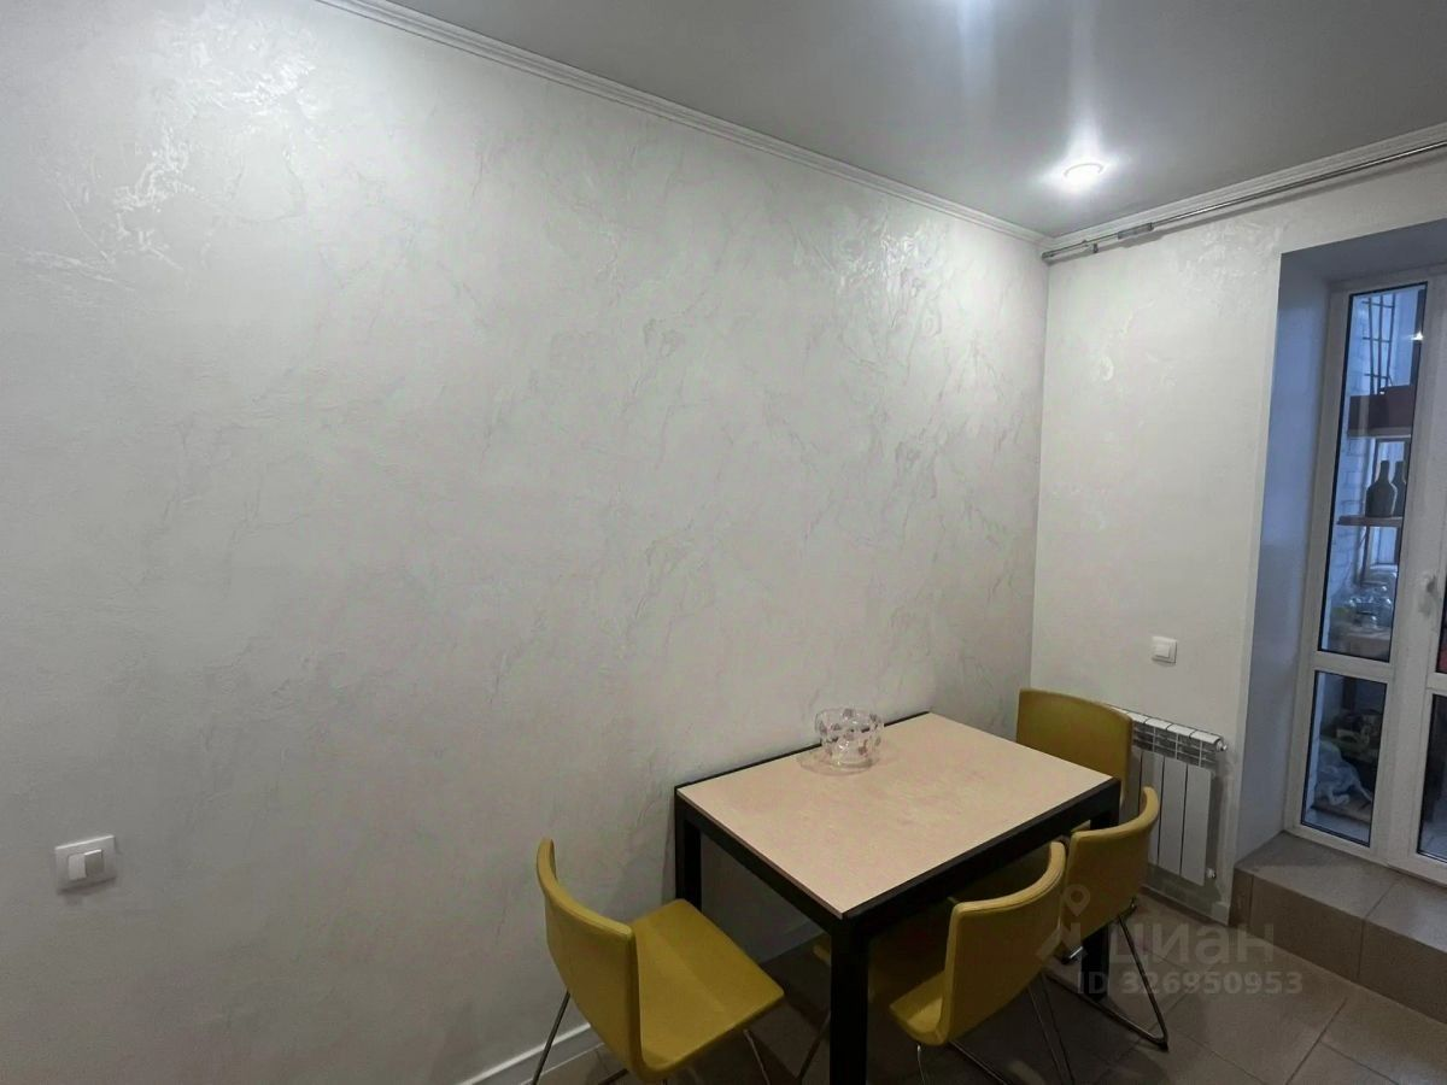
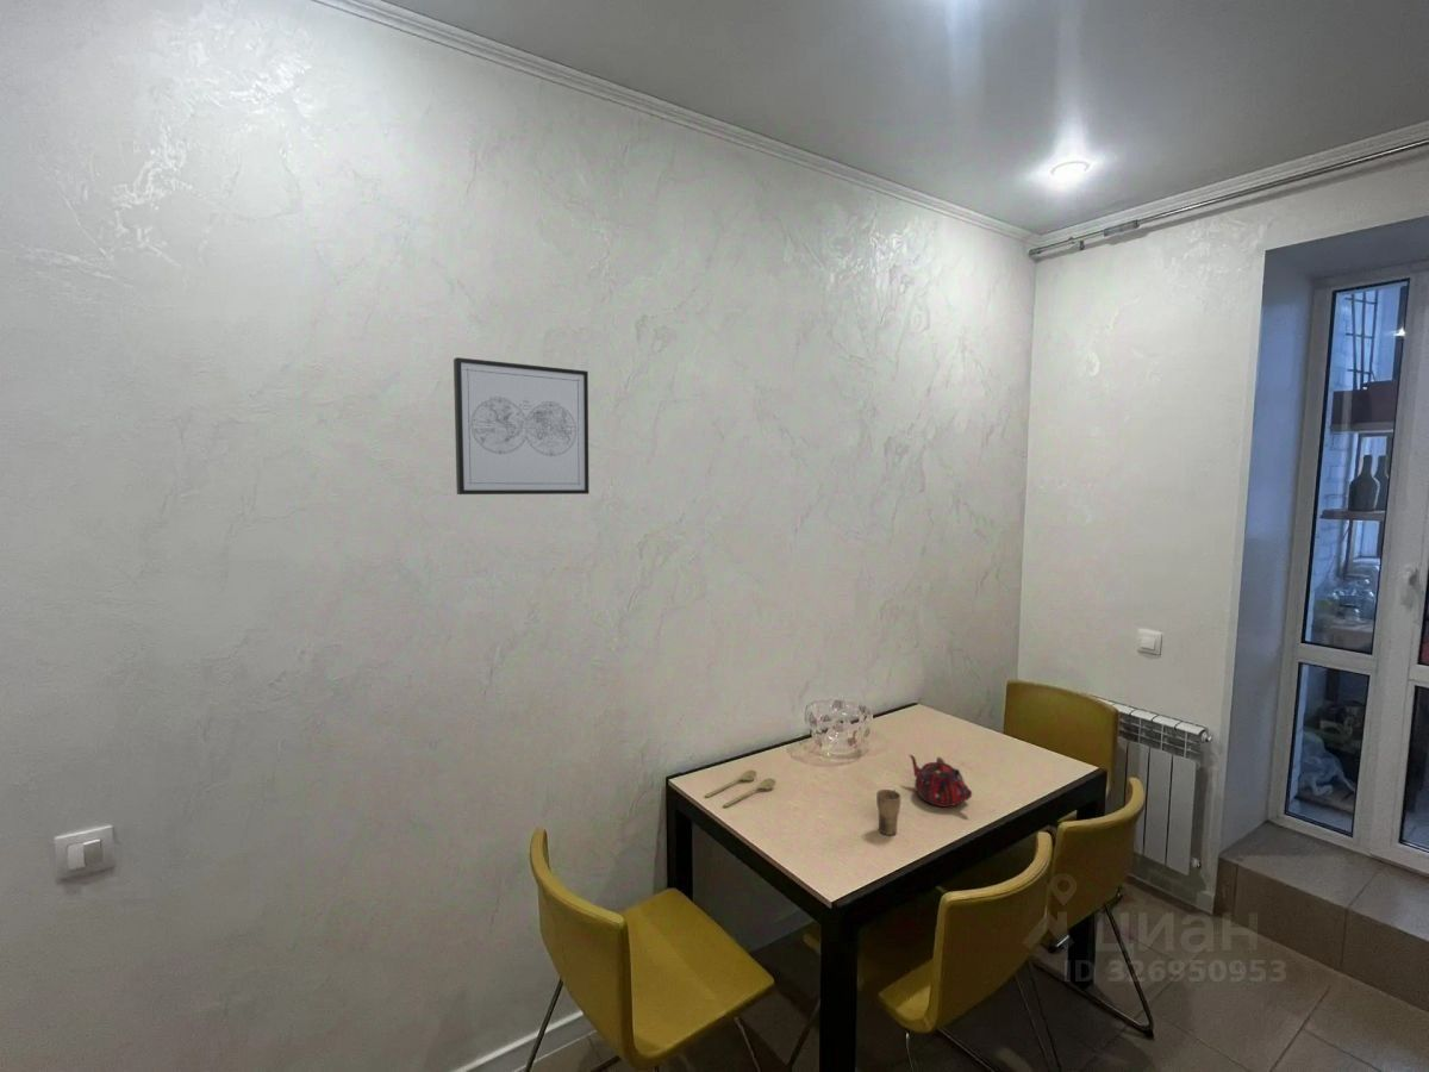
+ spoon [704,768,776,808]
+ teapot [909,754,973,808]
+ wall art [453,356,591,496]
+ cup [875,789,903,836]
